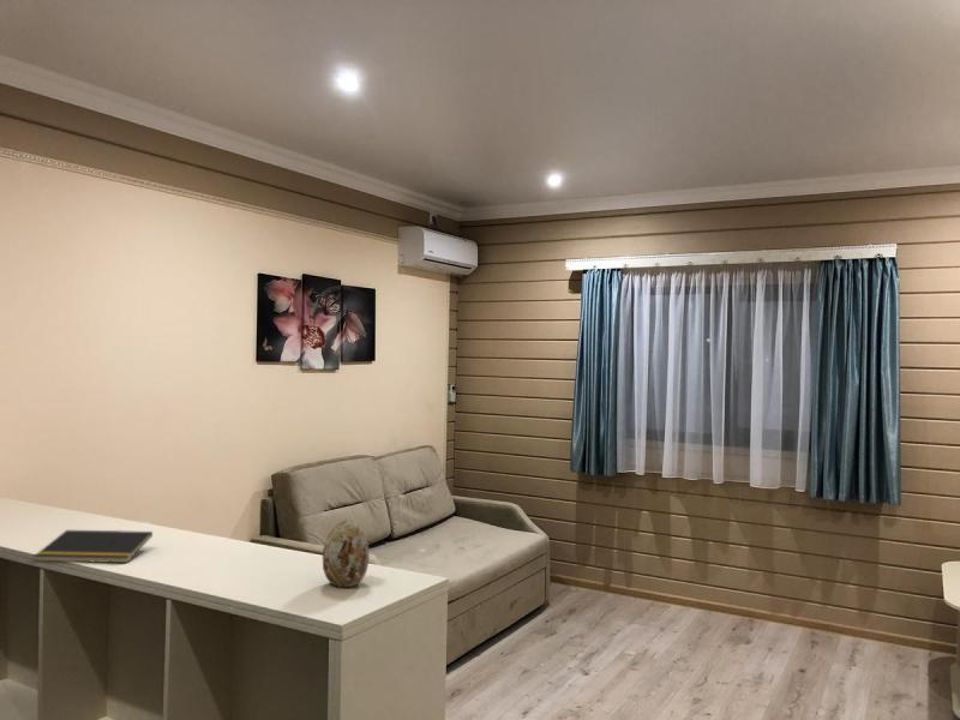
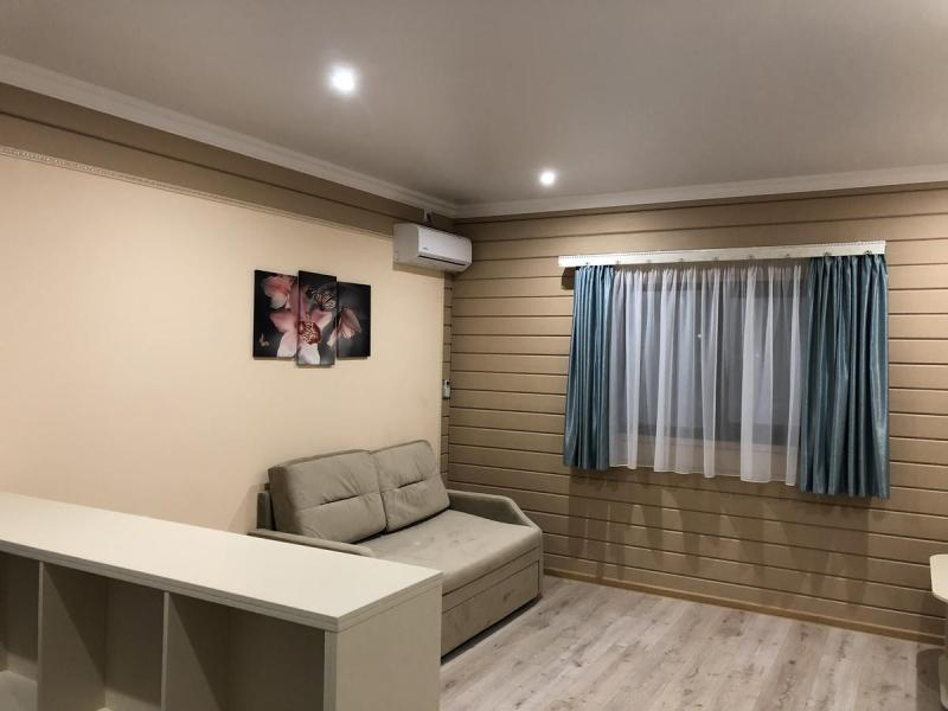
- decorative egg [322,518,370,588]
- notepad [32,529,154,564]
